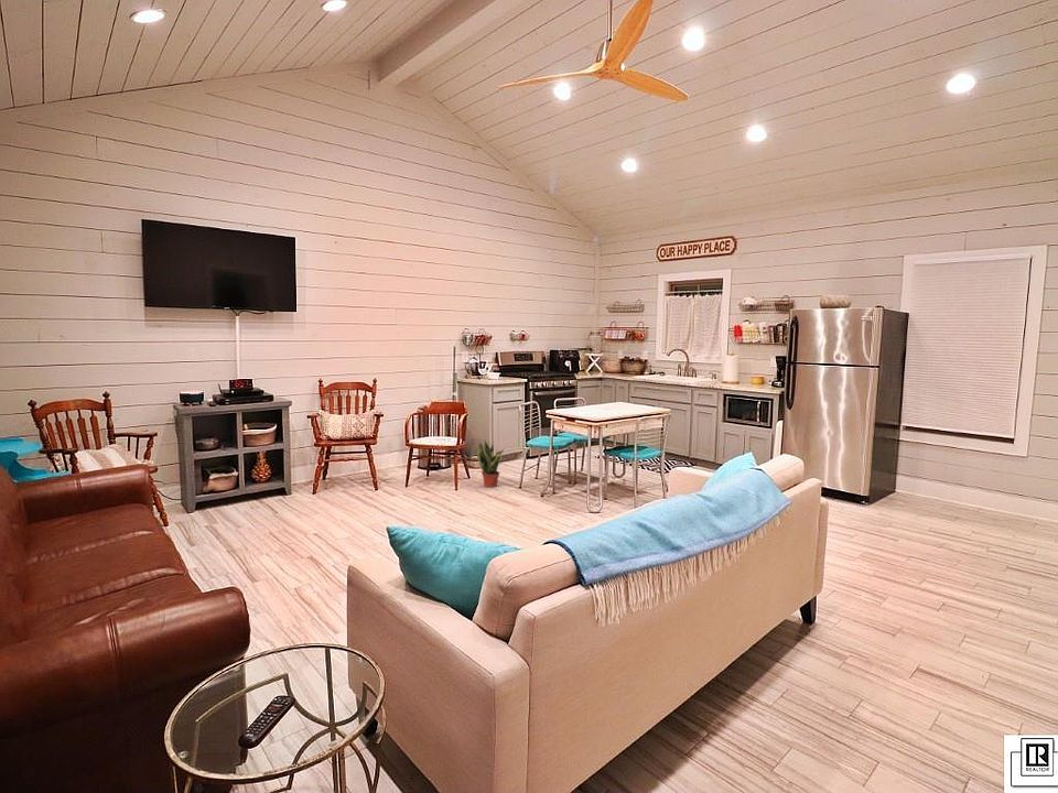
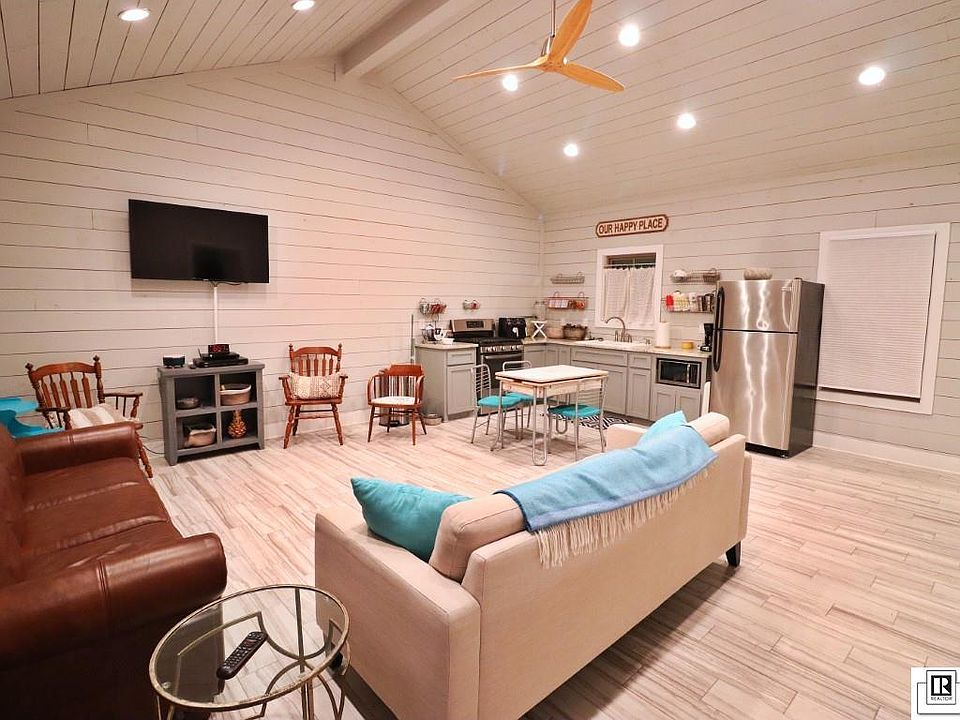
- potted plant [476,439,505,488]
